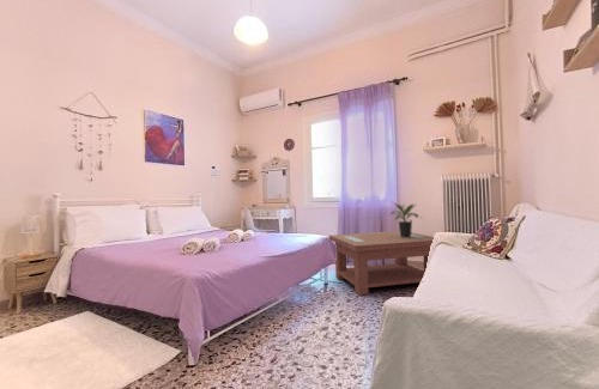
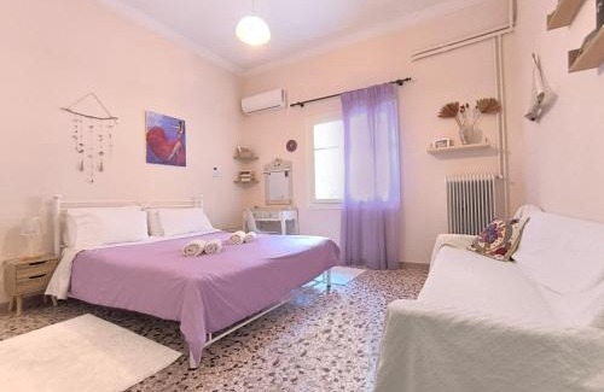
- coffee table [328,230,435,297]
- potted plant [389,201,422,238]
